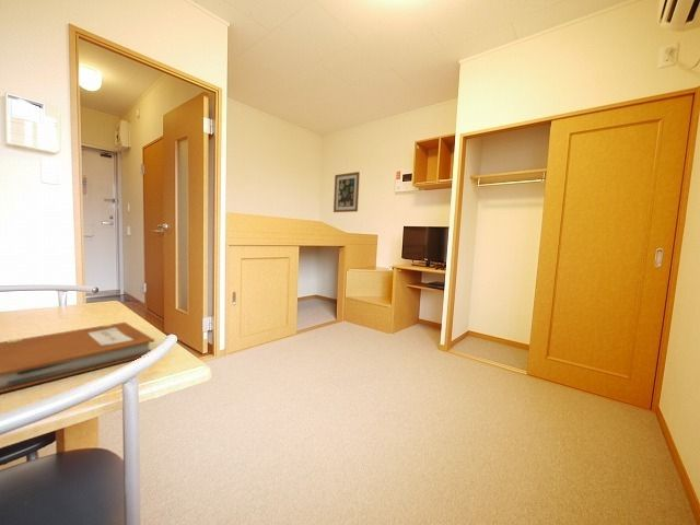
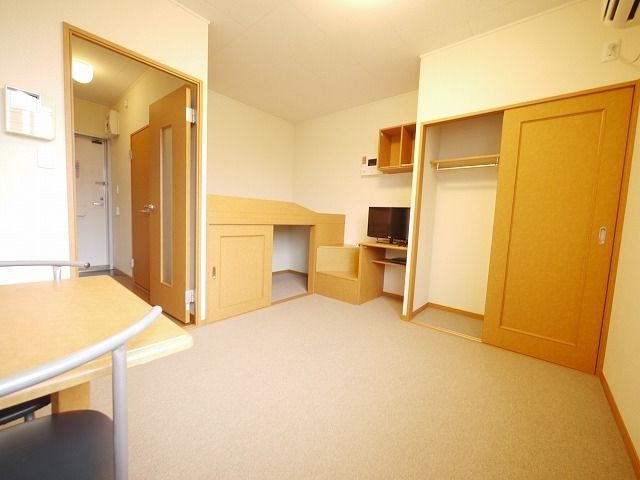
- notebook [0,322,155,394]
- wall art [332,171,361,213]
